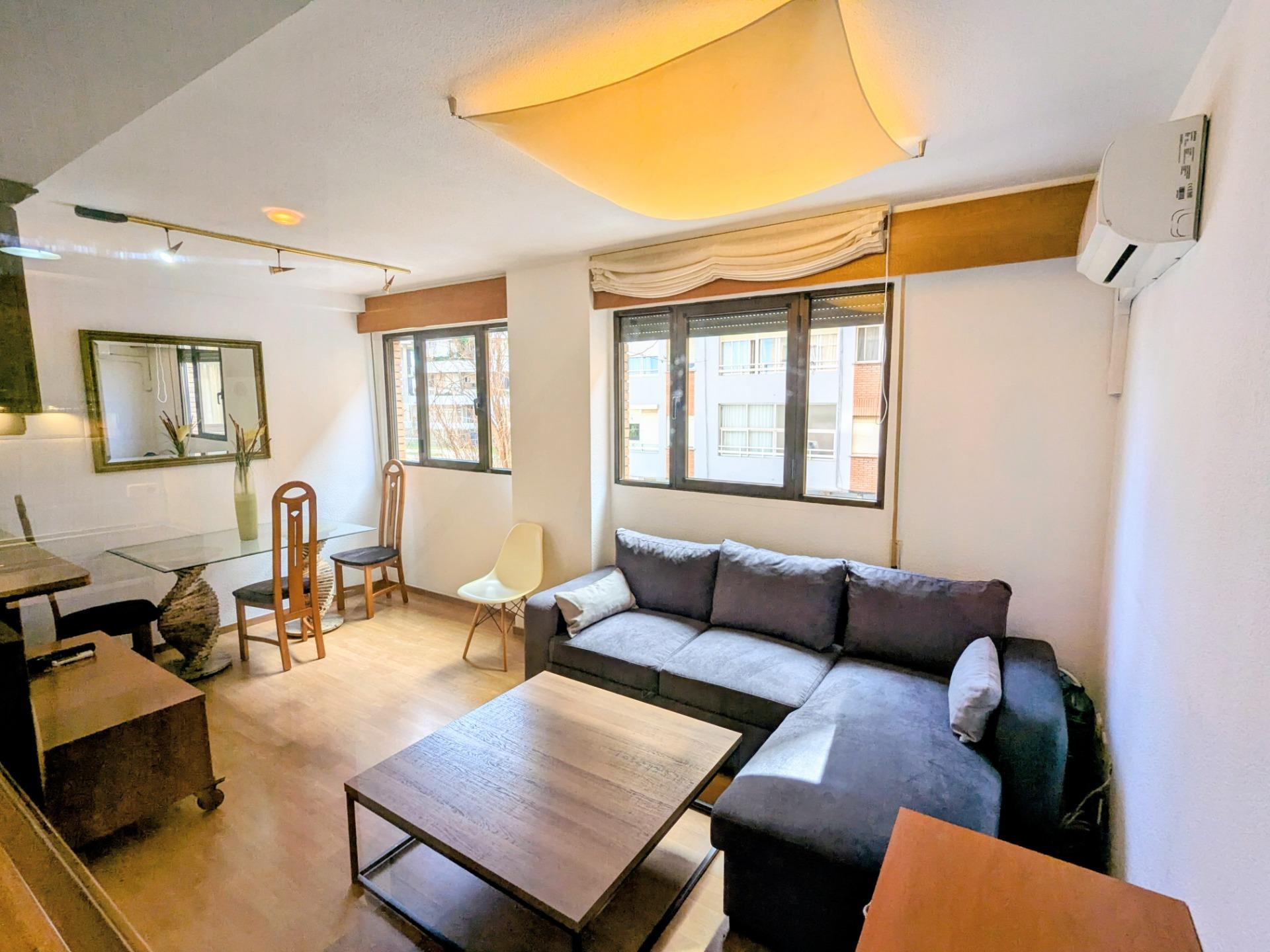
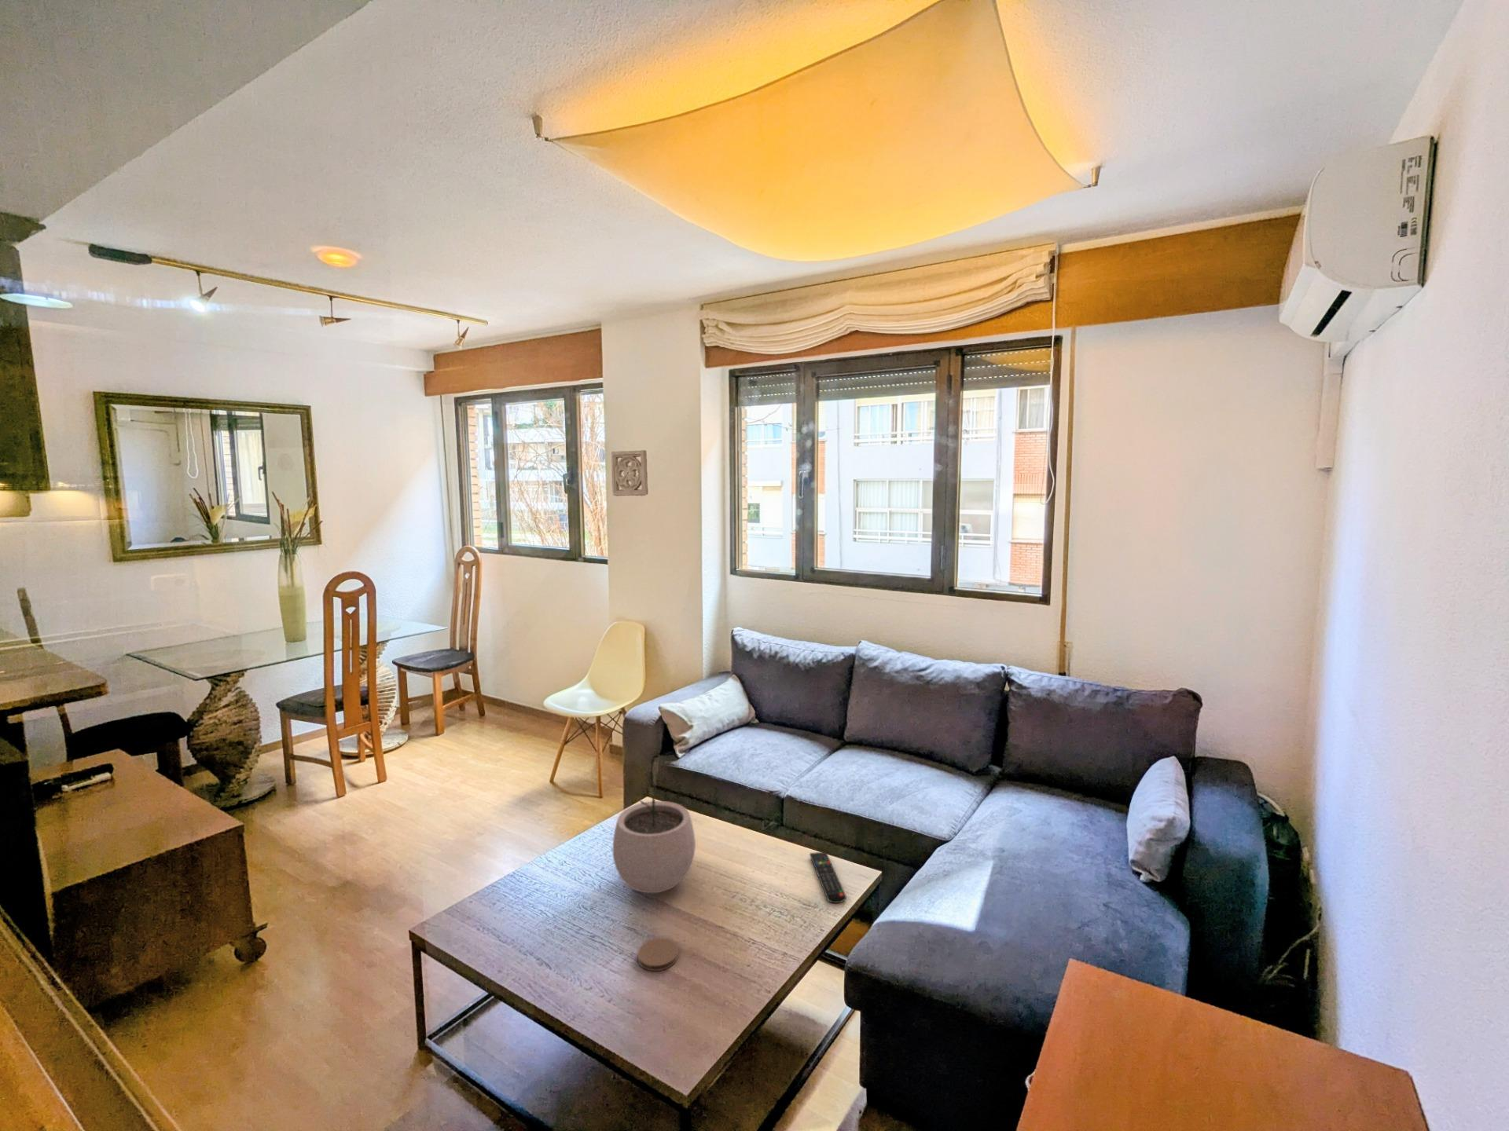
+ coaster [637,937,680,972]
+ plant pot [612,783,696,893]
+ remote control [809,852,847,904]
+ wall ornament [611,449,649,497]
